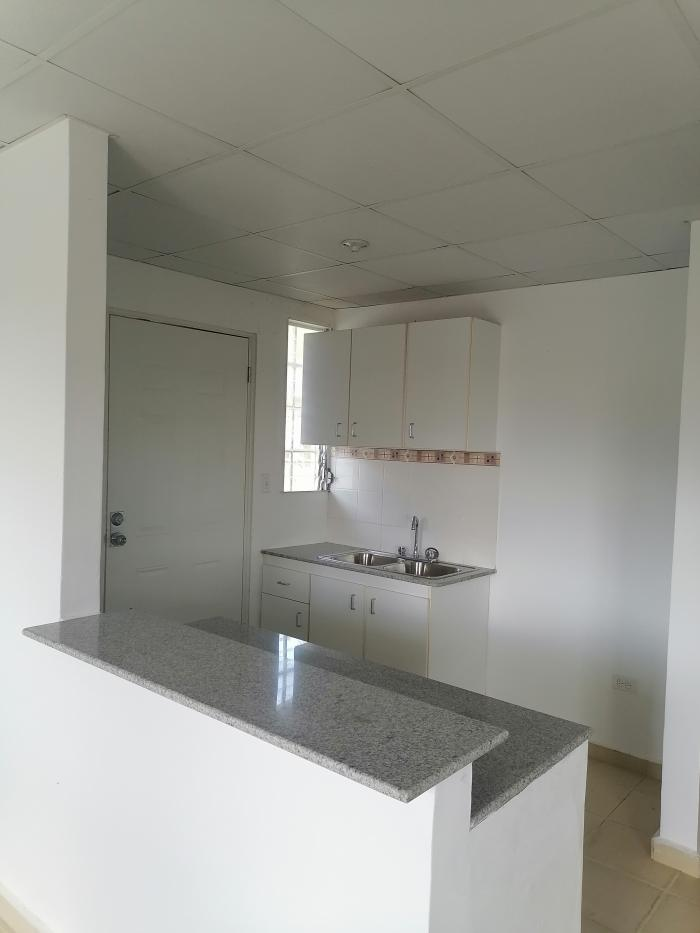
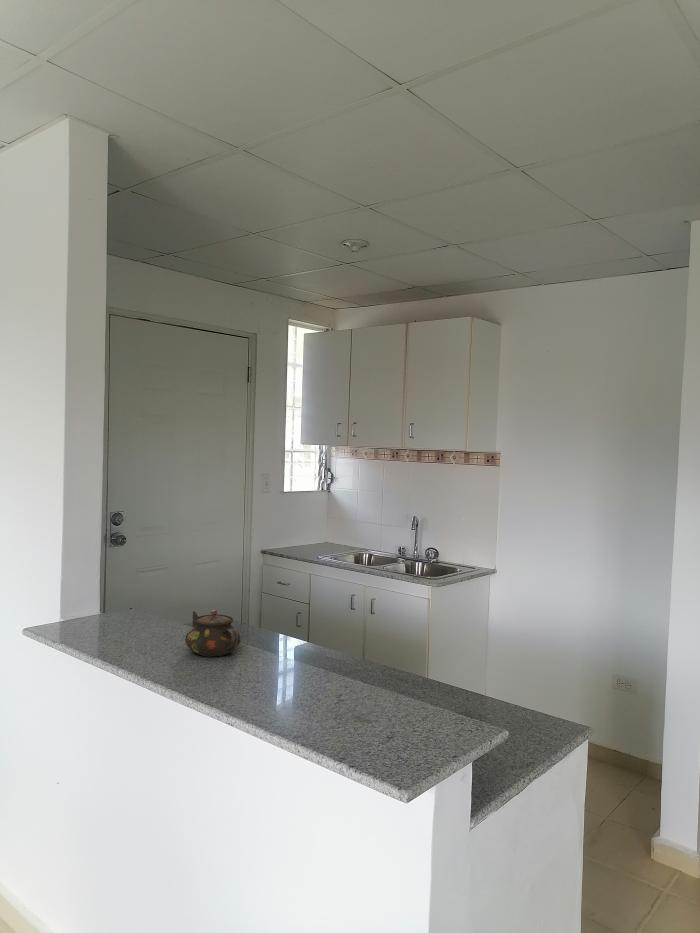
+ teapot [184,609,242,657]
